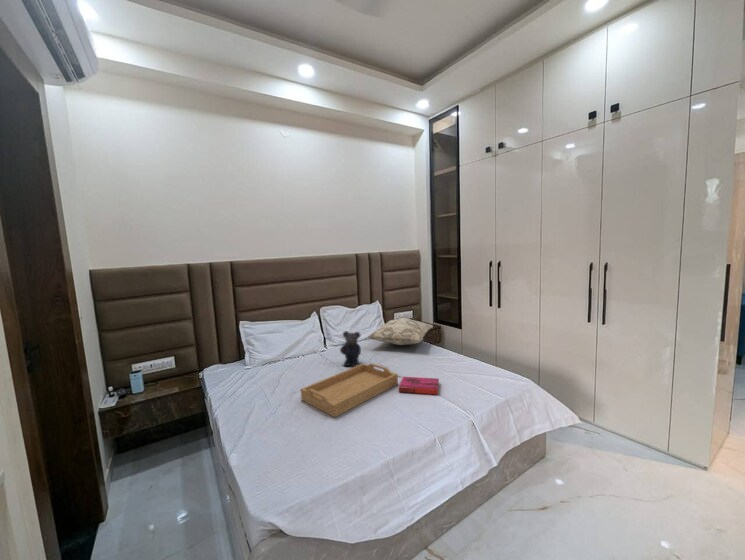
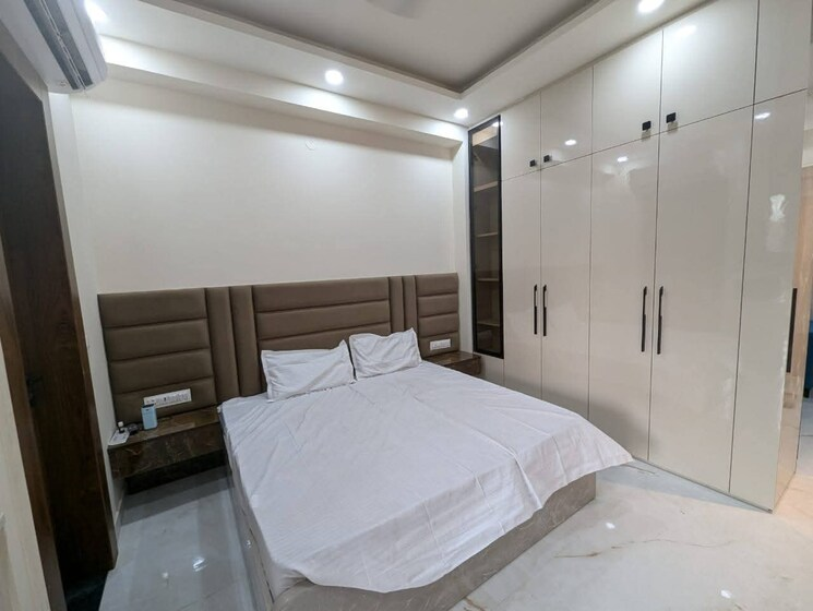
- serving tray [300,362,399,418]
- bear [339,330,362,368]
- hardback book [398,376,440,396]
- decorative pillow [368,317,434,346]
